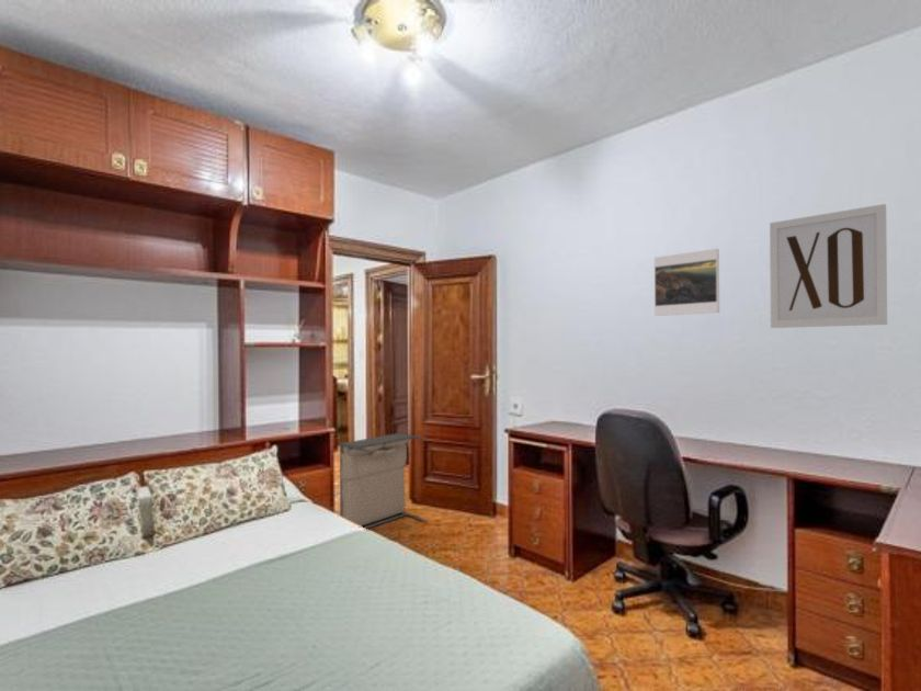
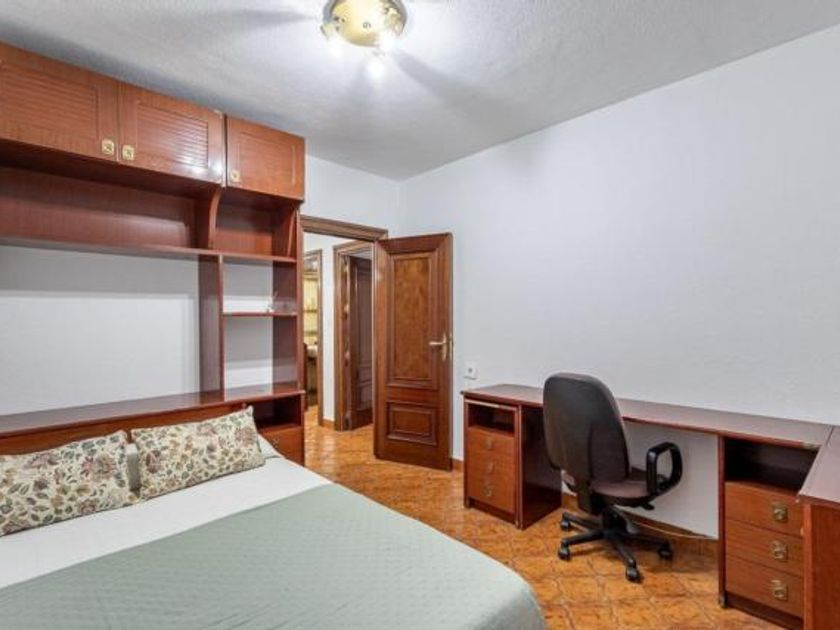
- wall art [769,203,888,329]
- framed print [653,248,720,317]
- laundry hamper [339,432,429,530]
